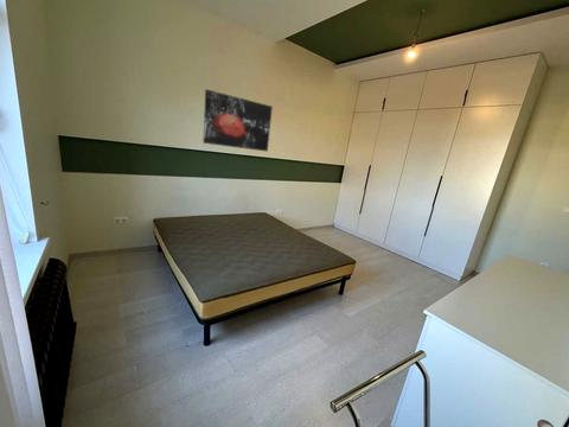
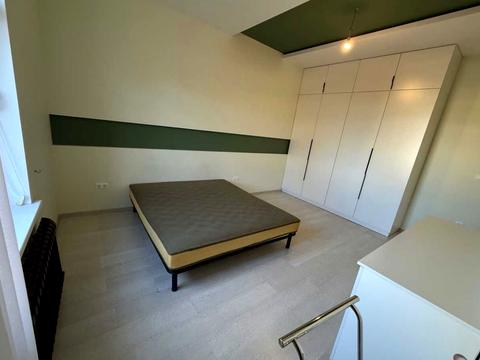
- wall art [202,88,274,153]
